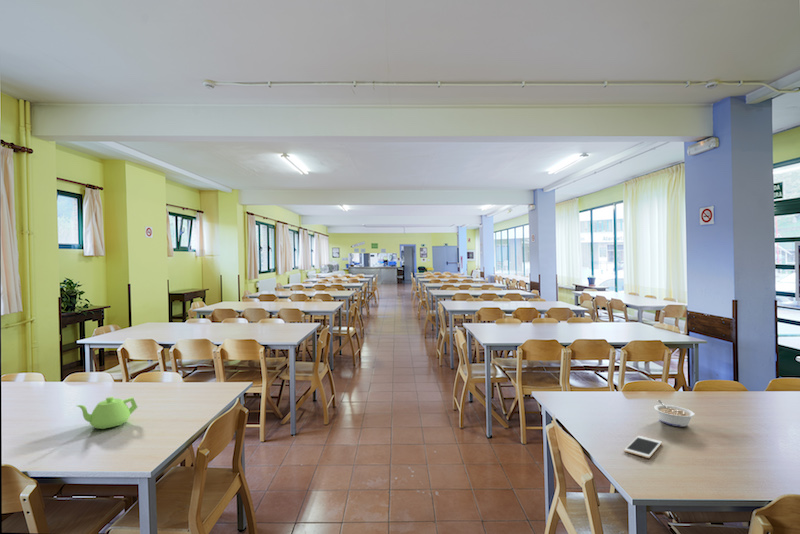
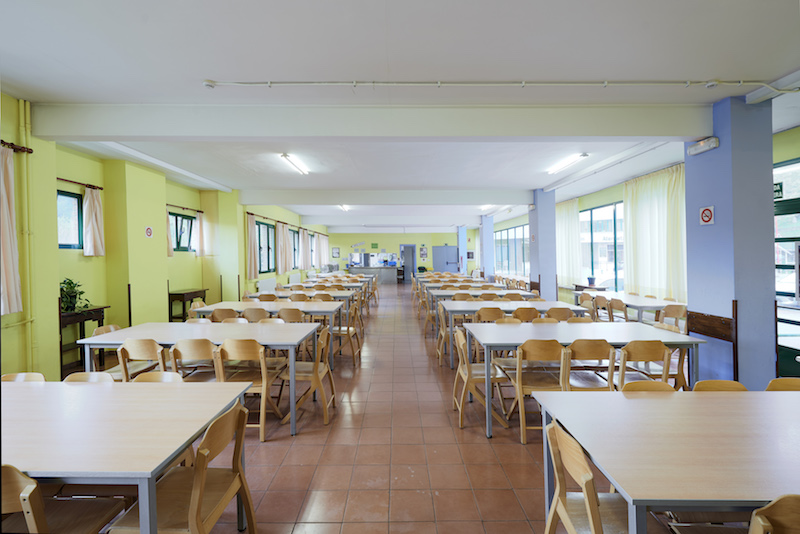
- teapot [75,396,138,430]
- legume [653,399,696,427]
- cell phone [623,435,663,459]
